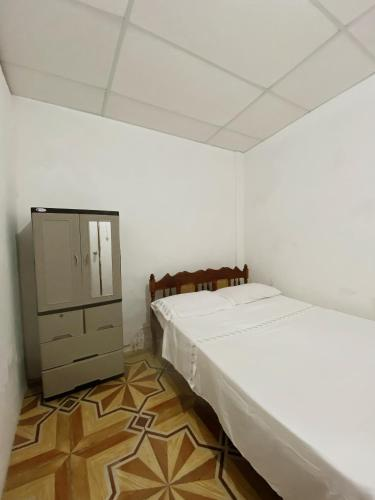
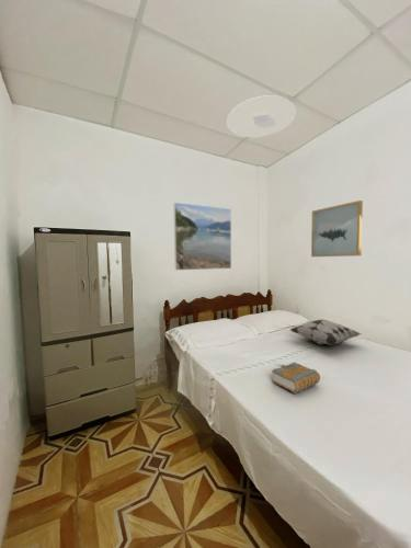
+ ceiling light [226,94,297,138]
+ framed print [173,202,232,272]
+ decorative pillow [289,318,363,346]
+ wall art [310,199,364,258]
+ book [271,362,321,395]
